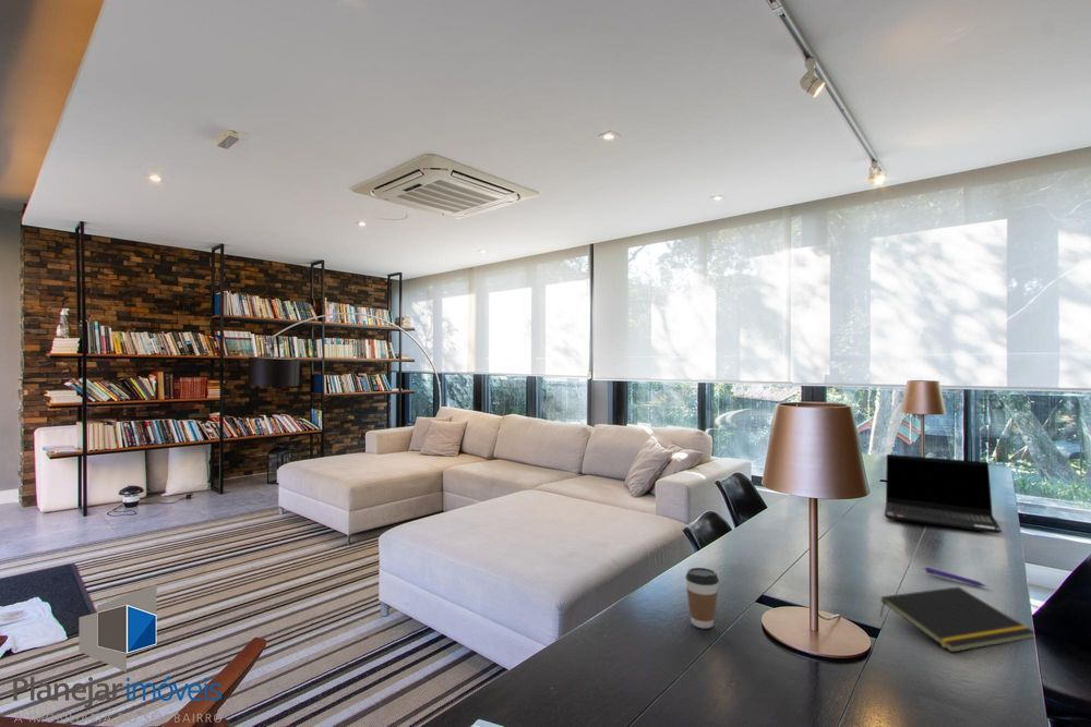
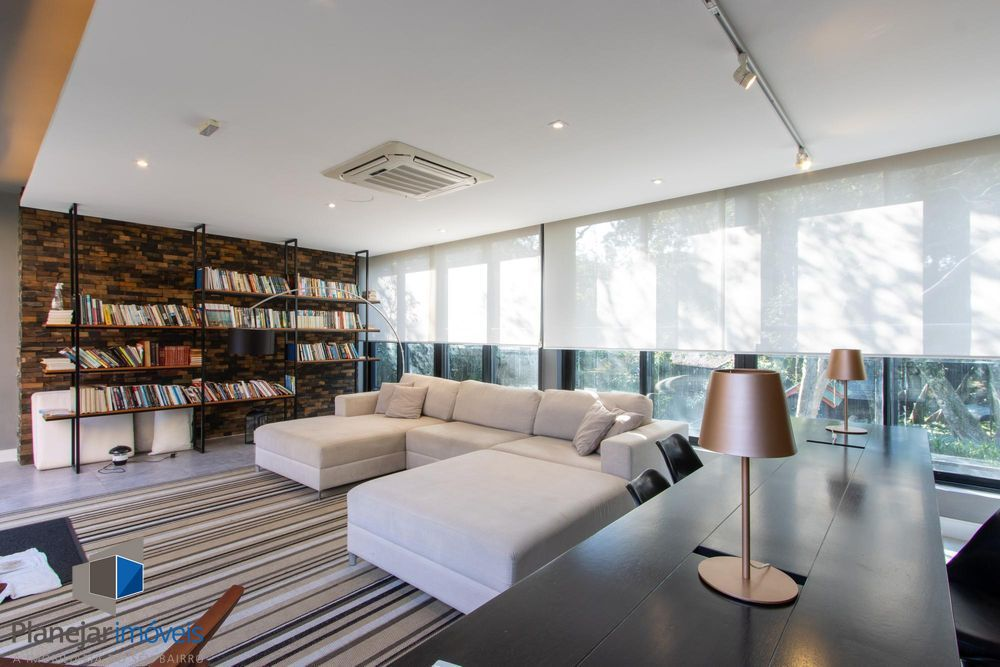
- notepad [878,585,1036,653]
- coffee cup [684,567,720,629]
- laptop computer [884,453,1003,534]
- pen [922,566,987,587]
